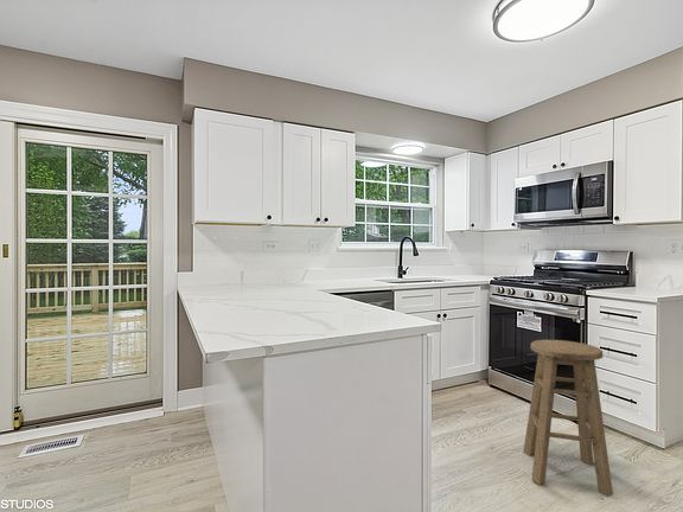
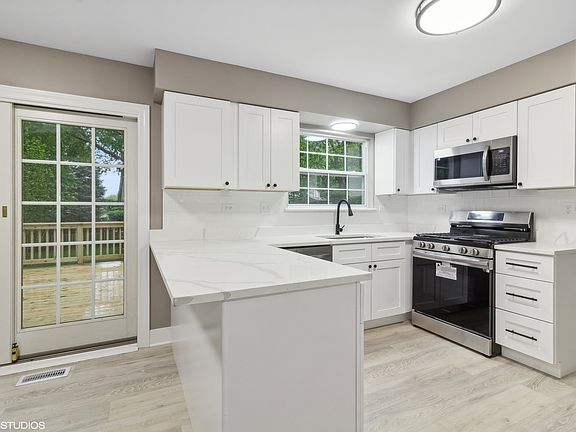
- bar stool [522,339,614,498]
